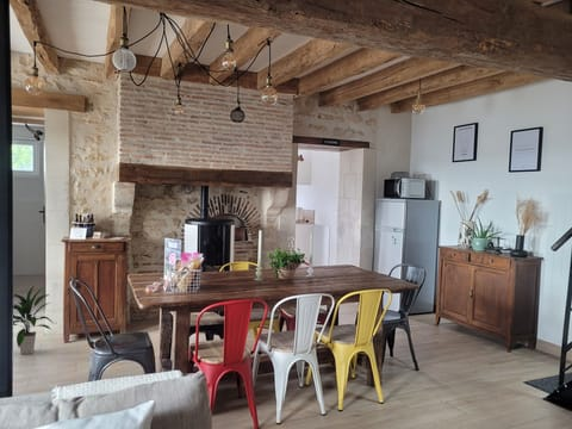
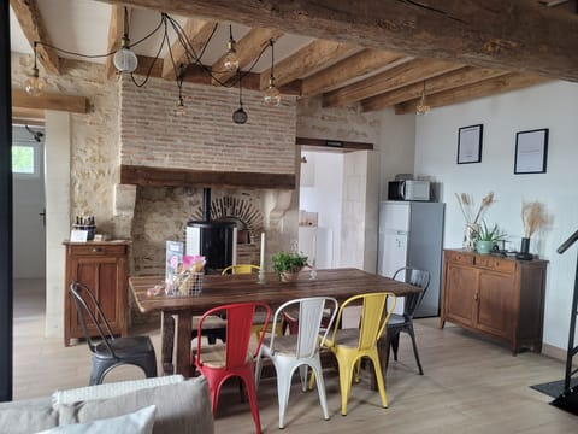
- indoor plant [12,284,54,355]
